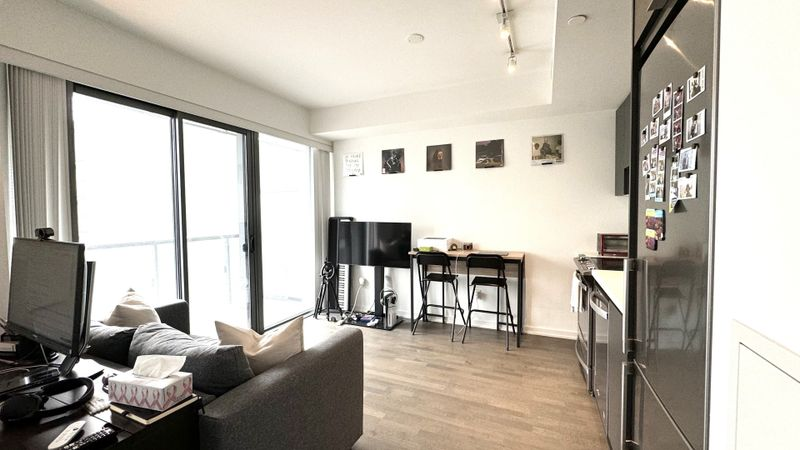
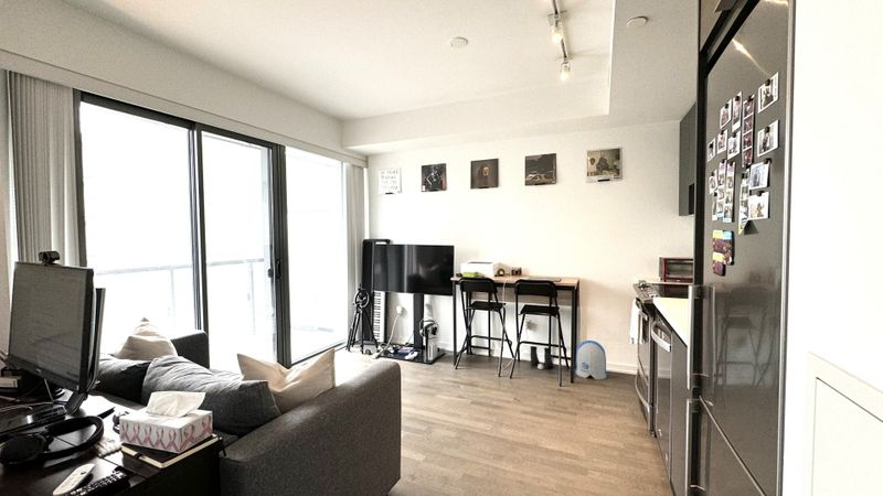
+ sun visor [574,339,608,380]
+ boots [529,345,554,370]
